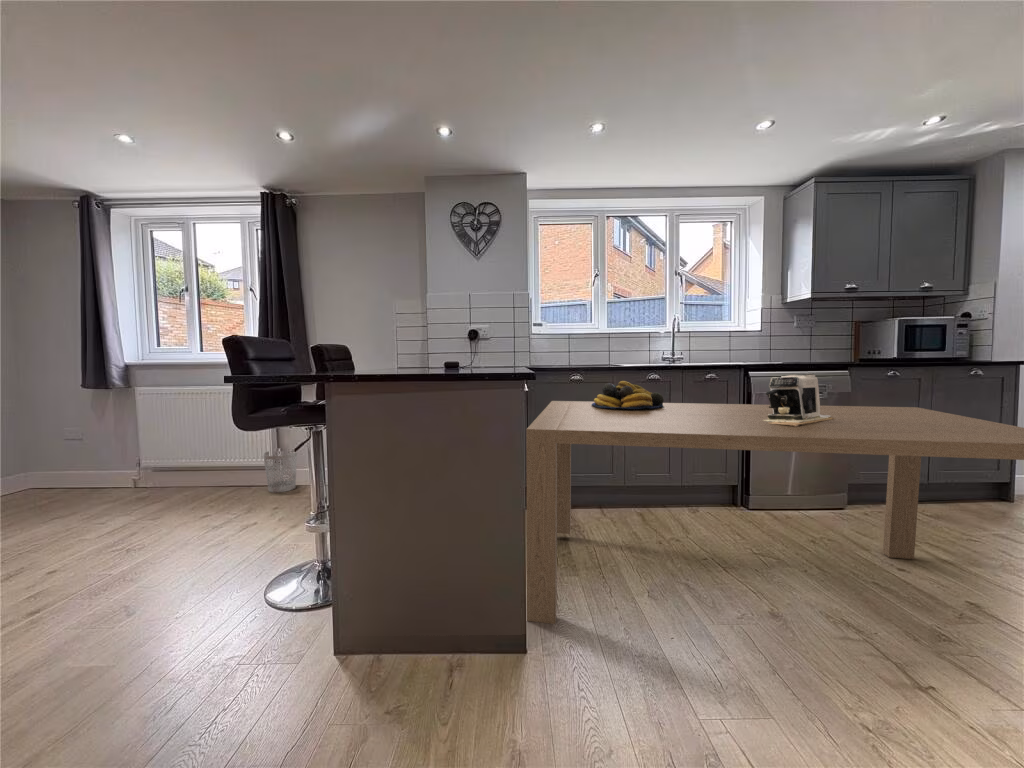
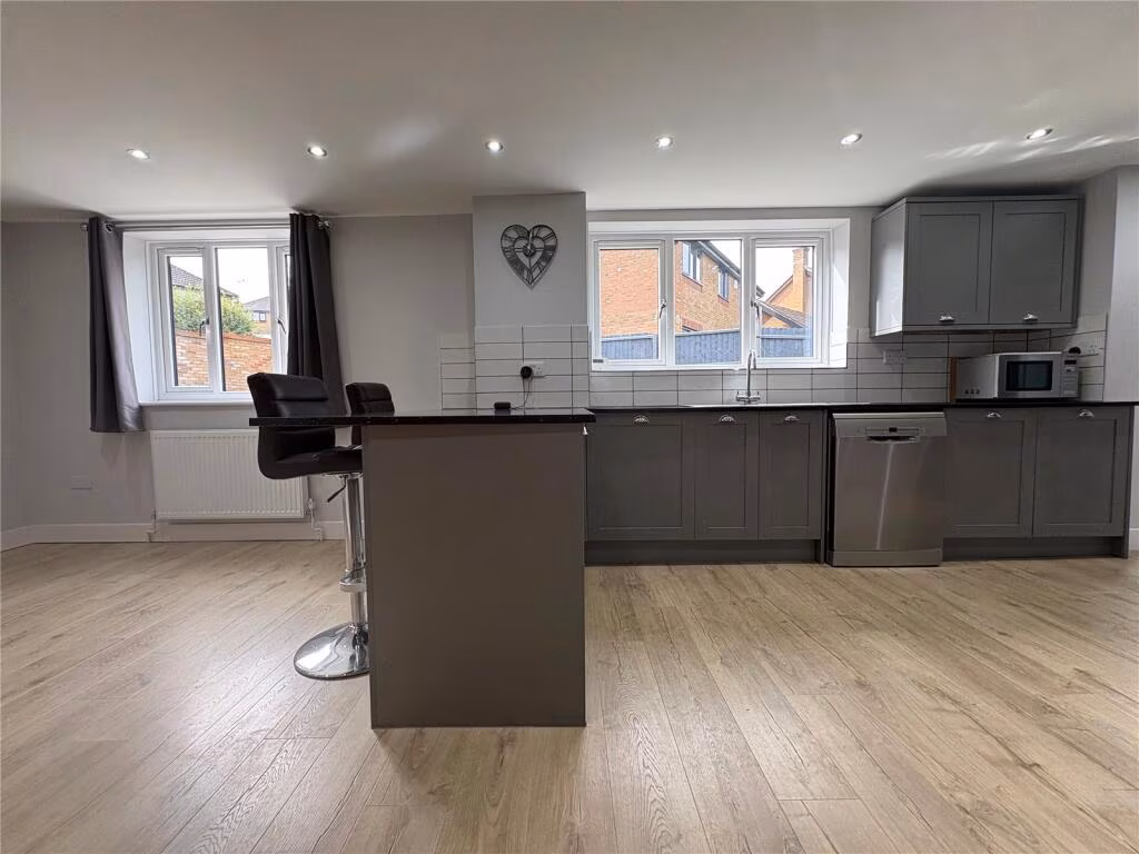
- fruit bowl [592,380,665,410]
- dining table [525,400,1024,625]
- coffee maker [764,372,835,427]
- wastebasket [262,448,298,493]
